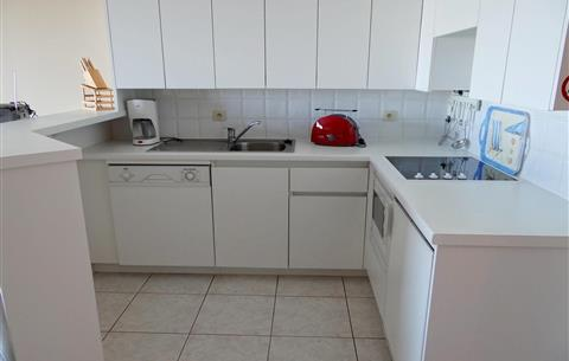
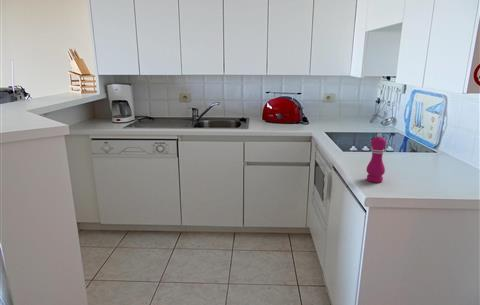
+ pepper mill [365,133,387,183]
